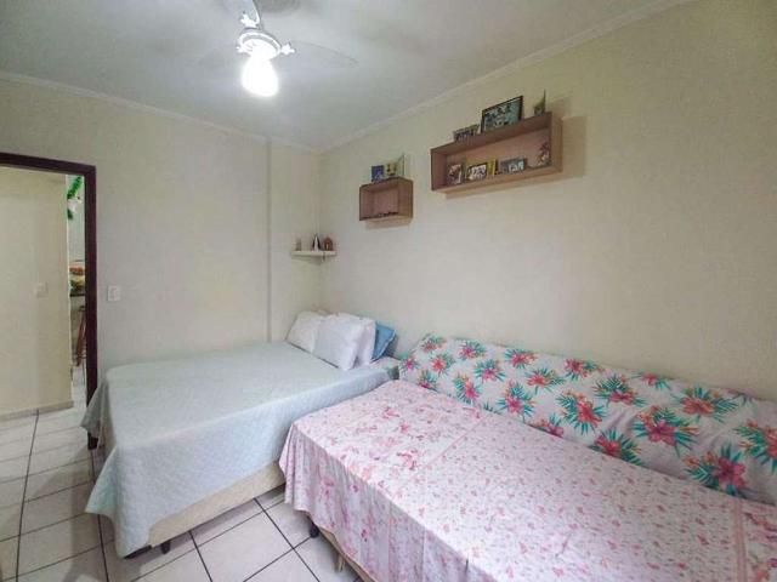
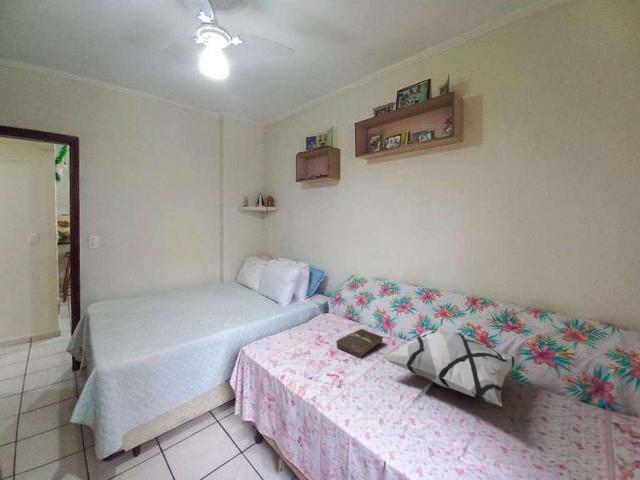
+ decorative pillow [383,329,522,407]
+ book [335,328,384,358]
